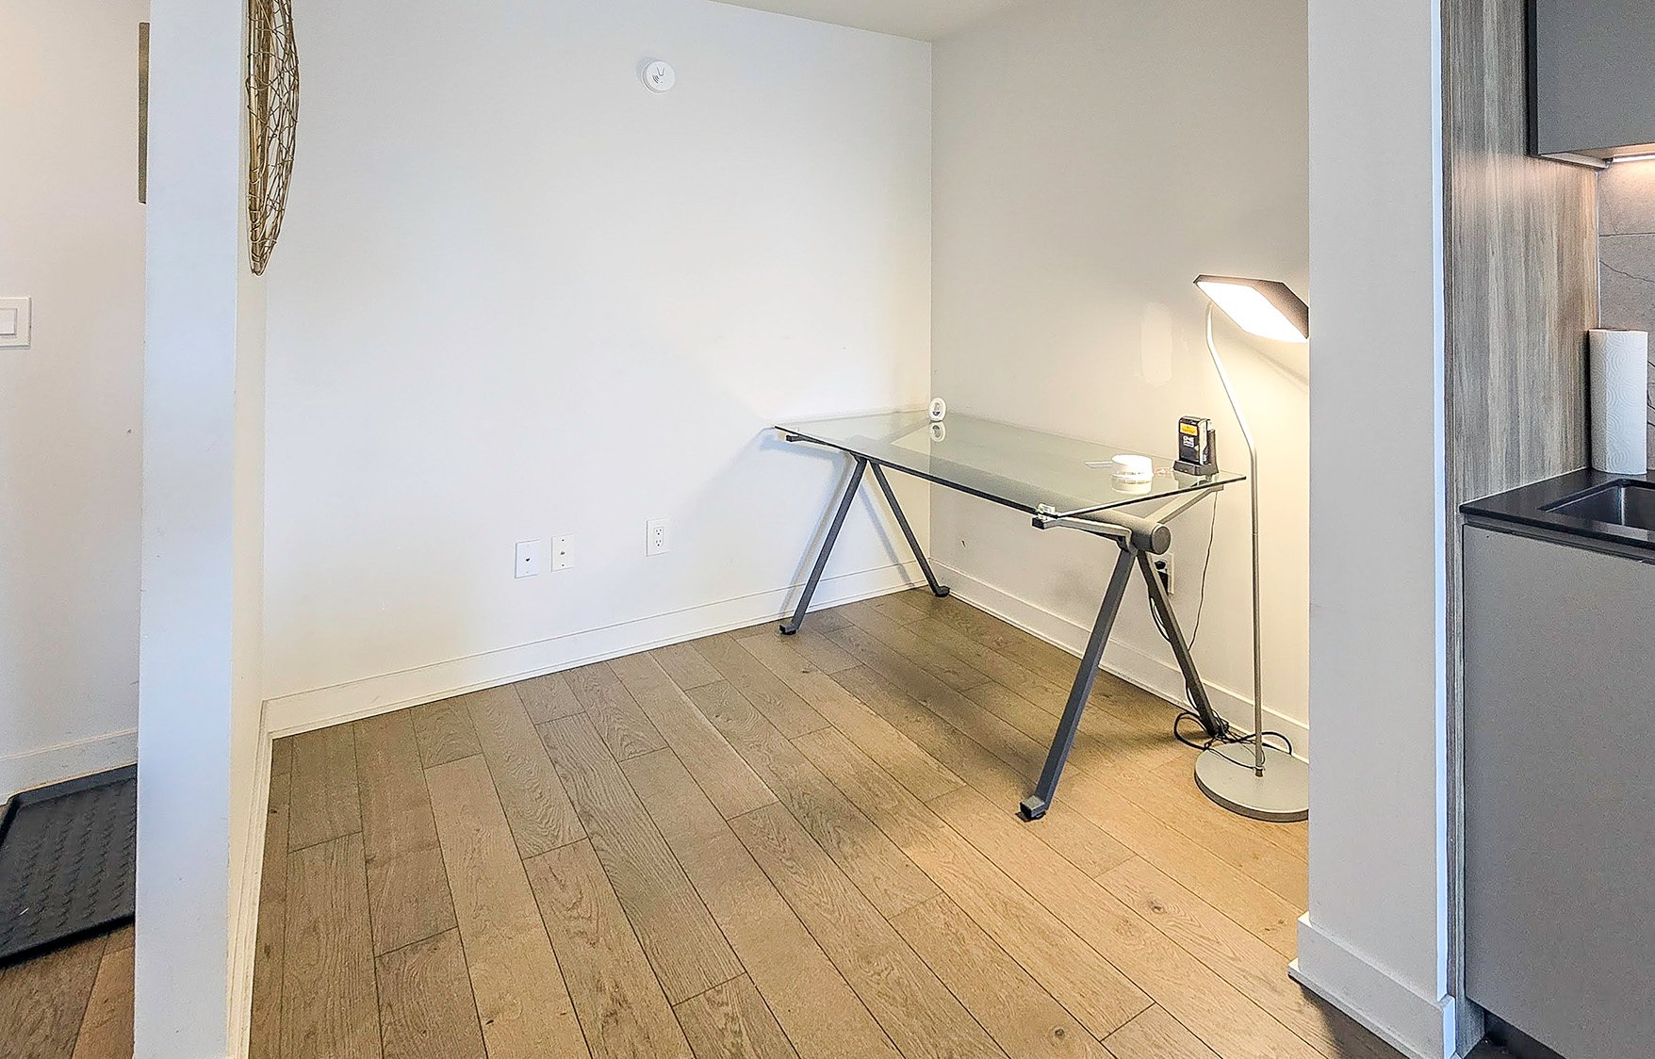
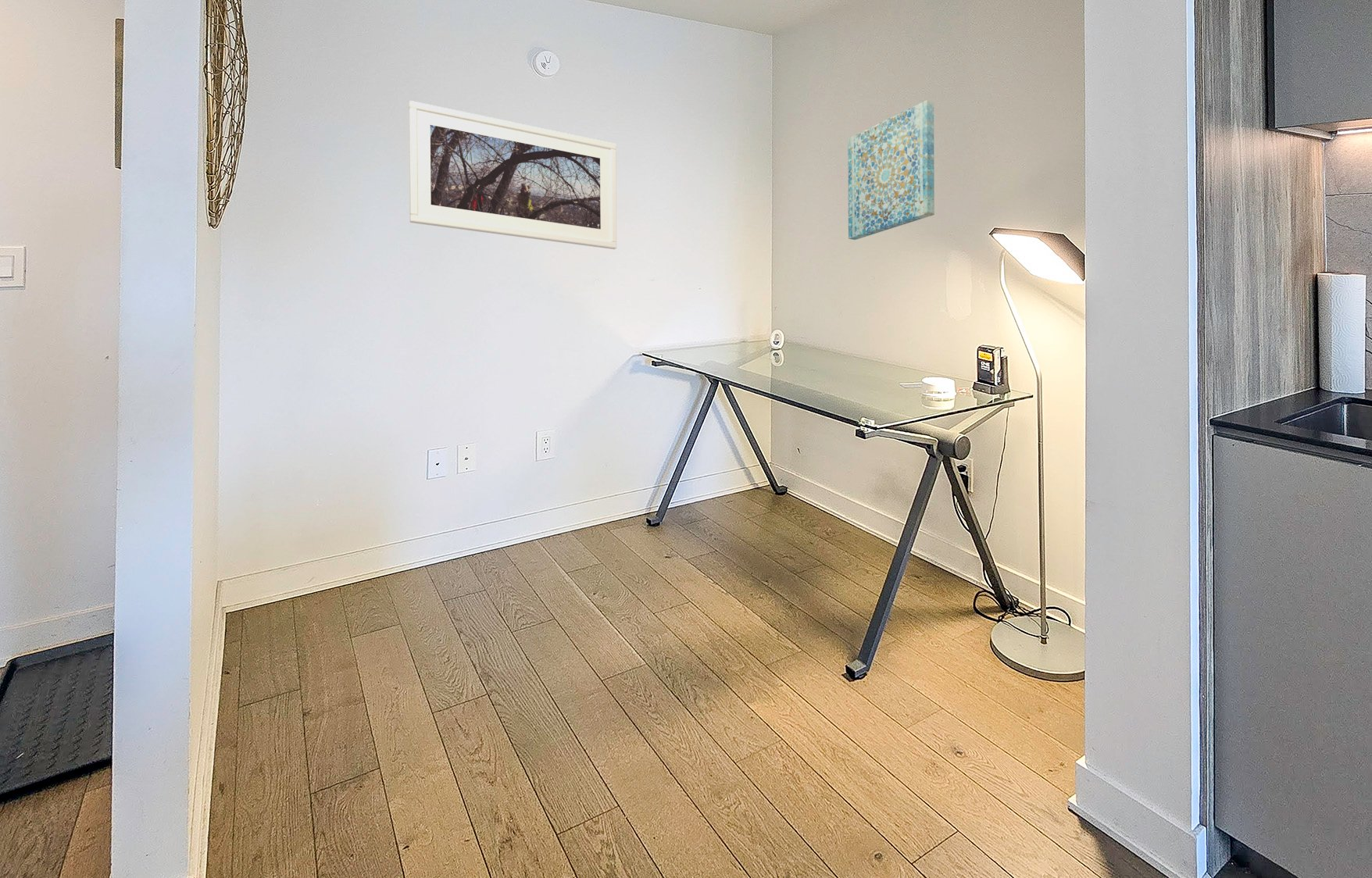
+ wall art [847,99,935,241]
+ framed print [408,100,617,250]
